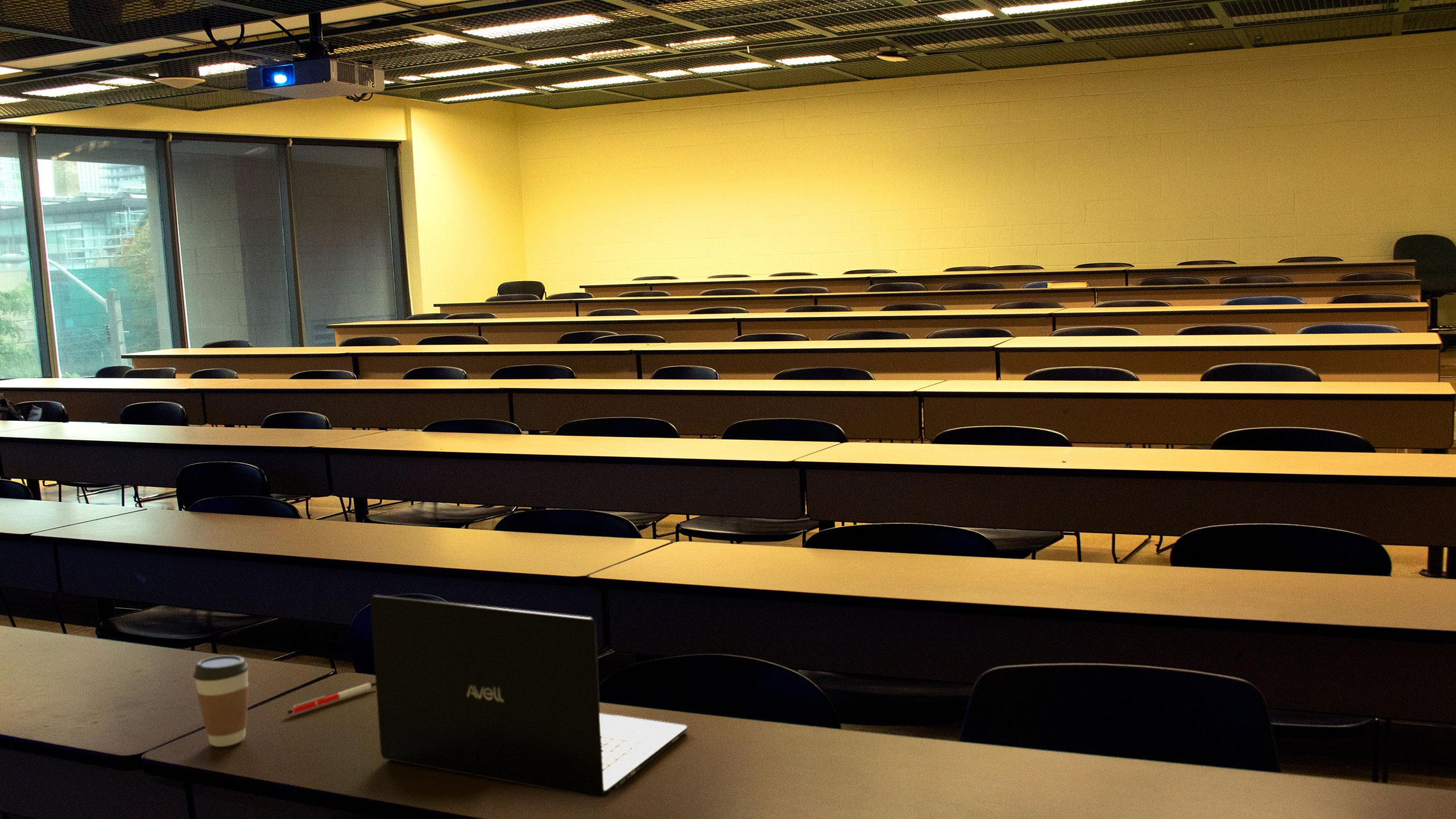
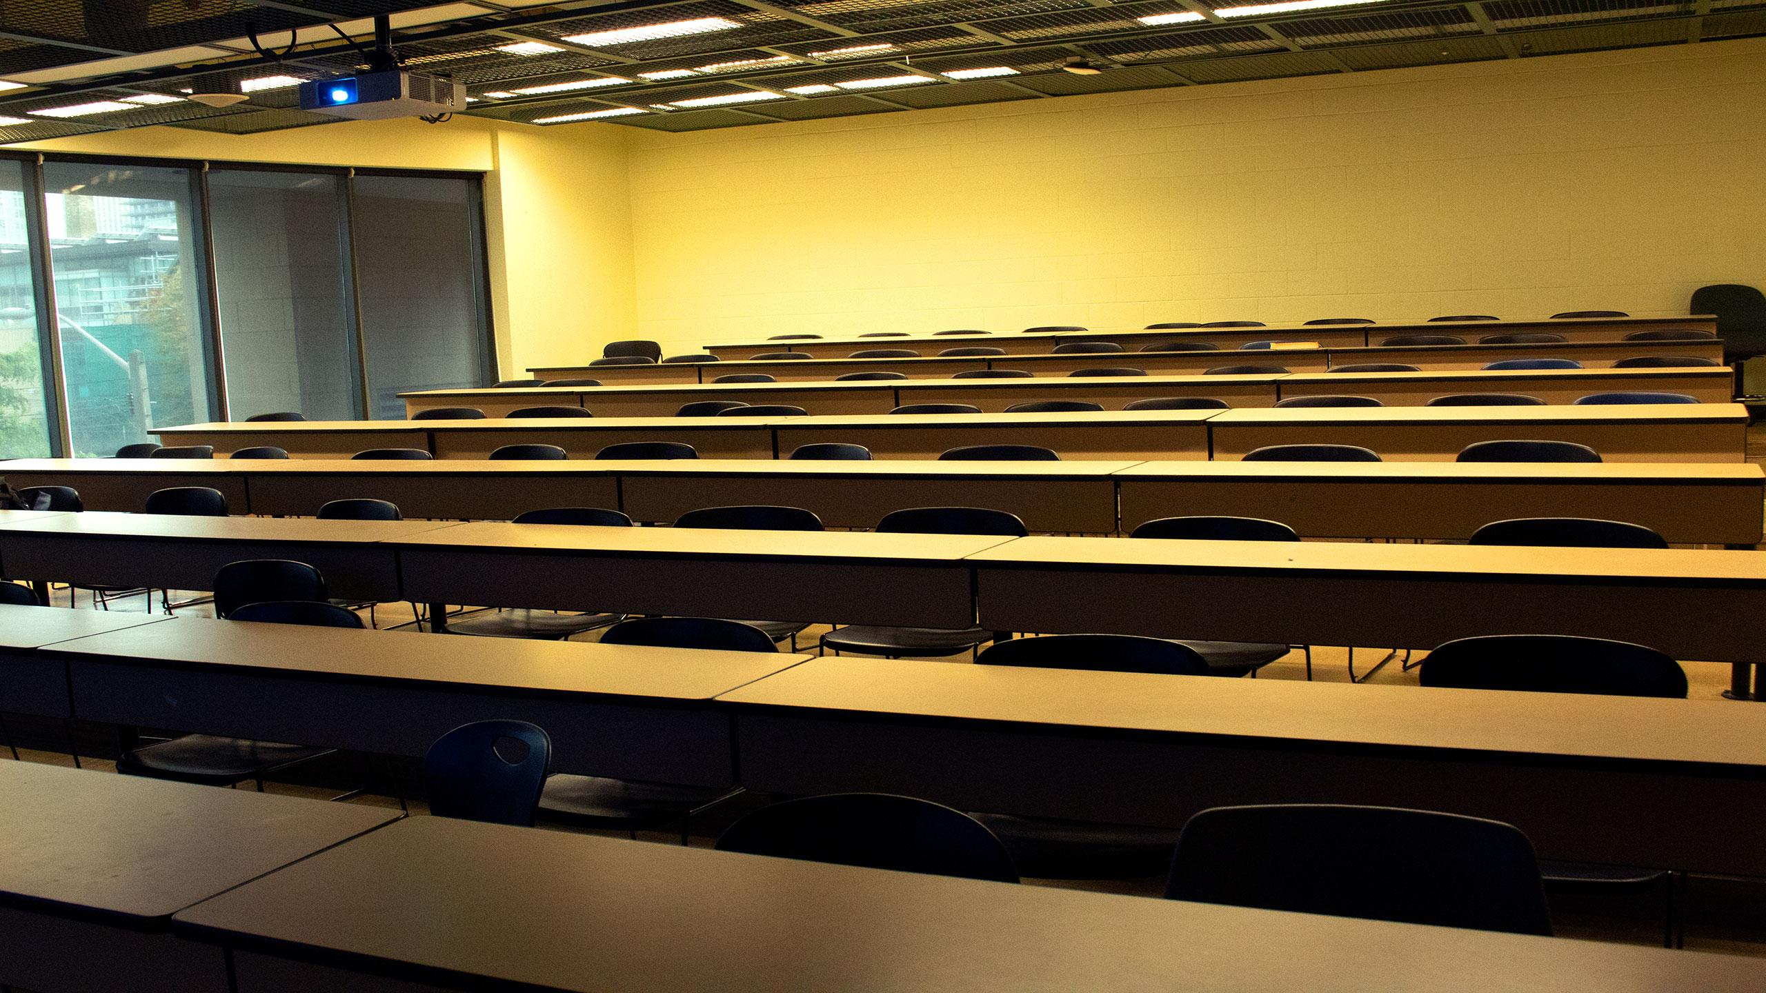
- pen [287,682,376,715]
- coffee cup [193,655,250,747]
- laptop [369,595,688,799]
